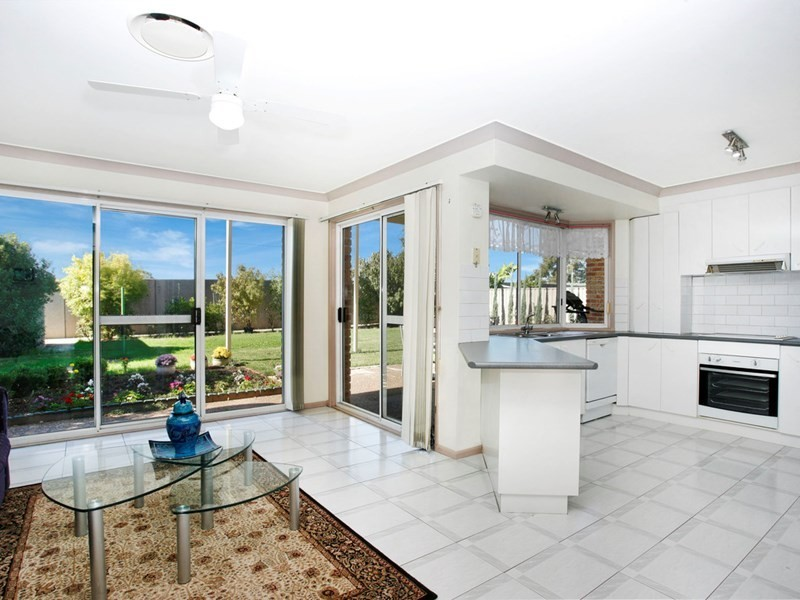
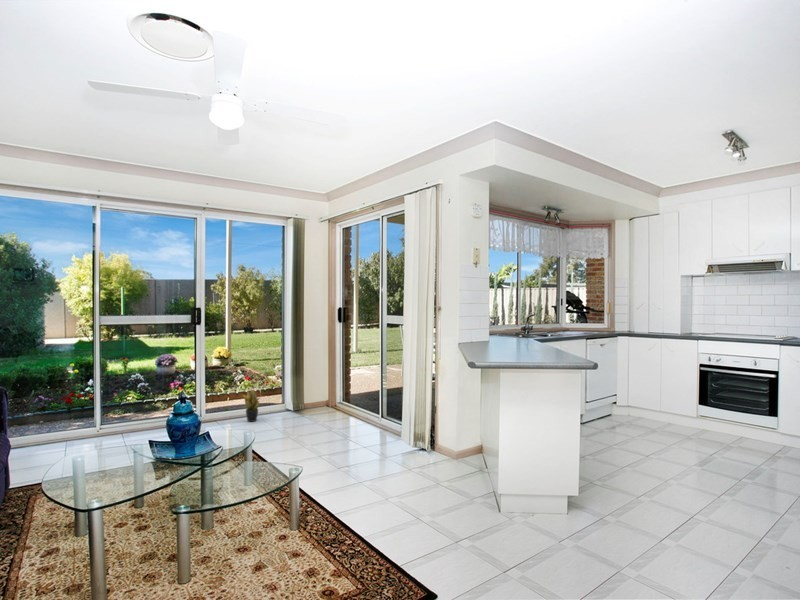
+ potted plant [241,388,262,423]
